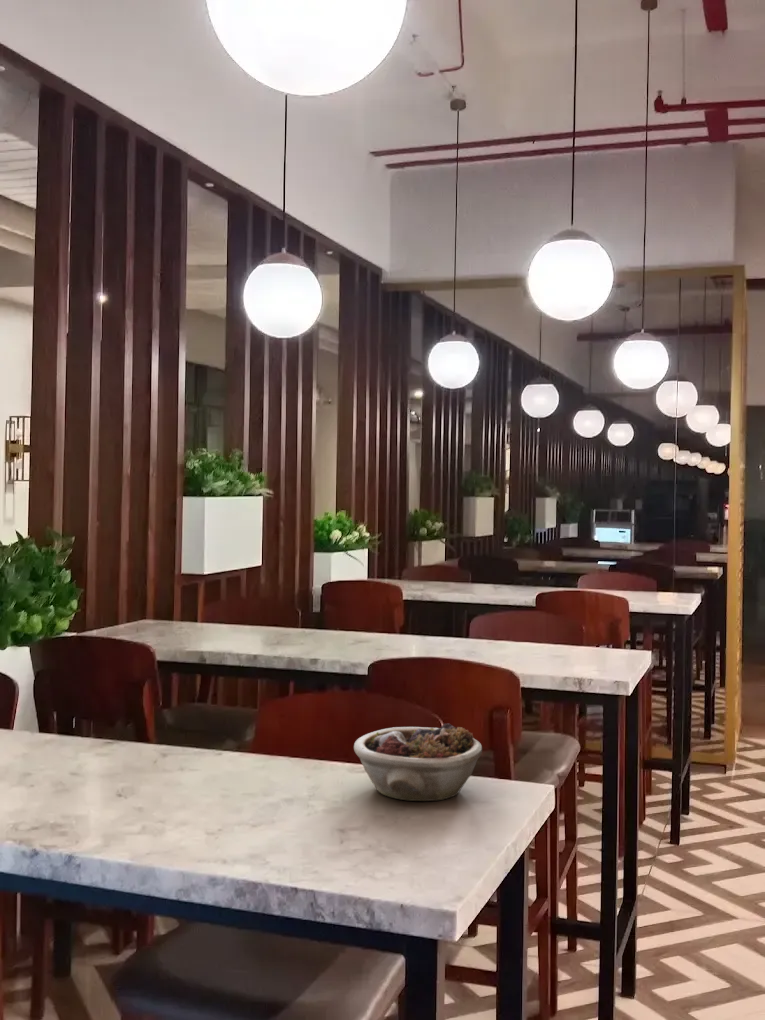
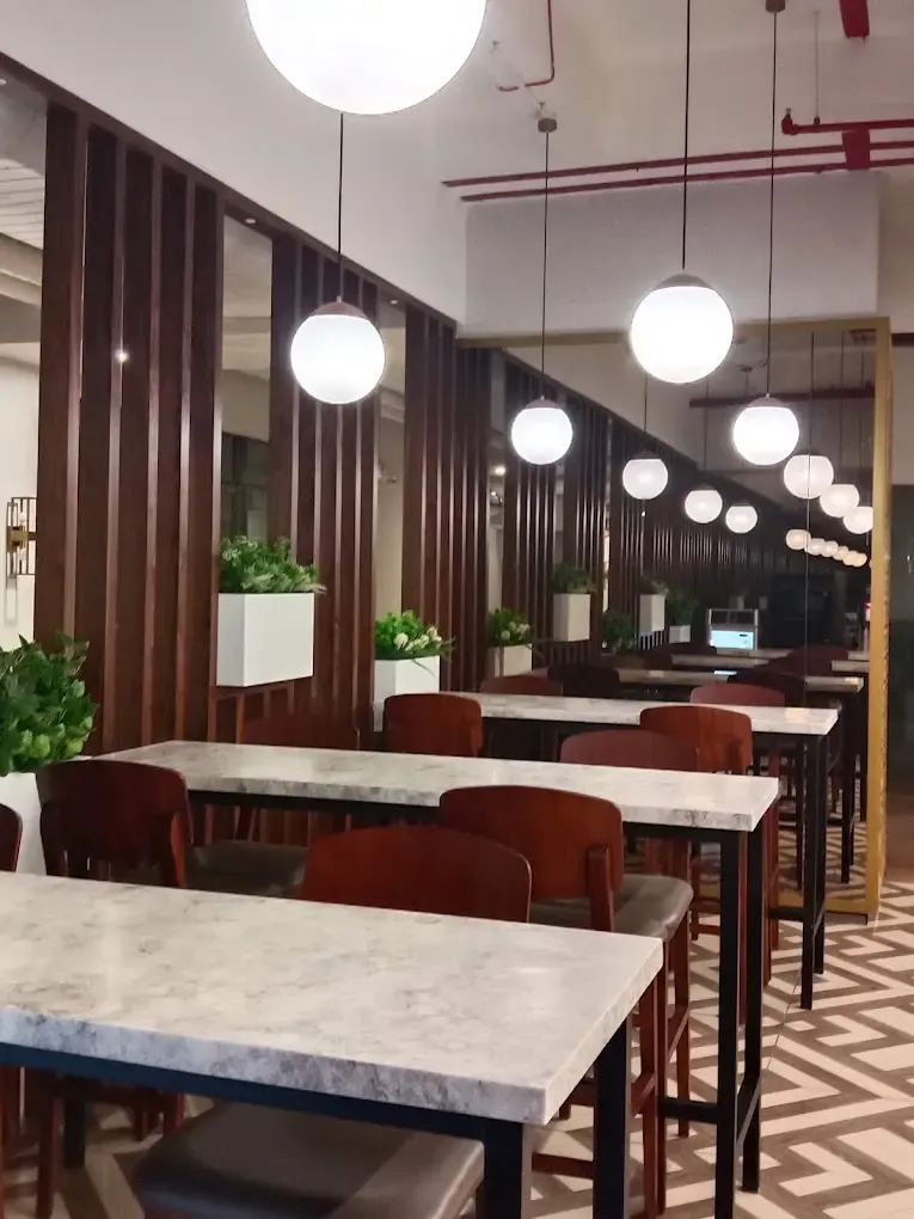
- succulent planter [353,723,483,802]
